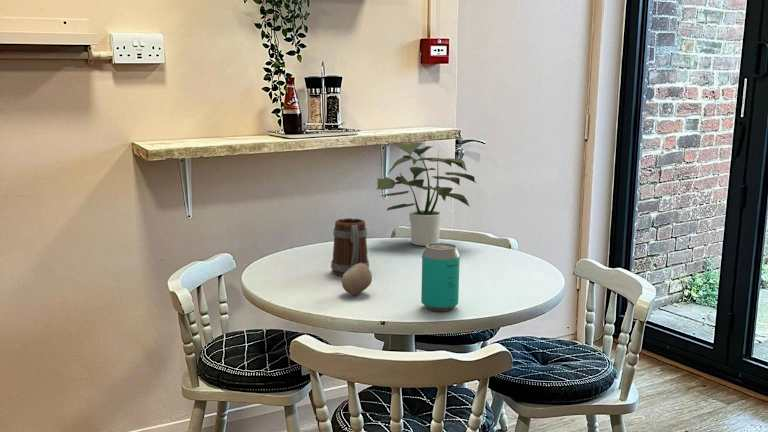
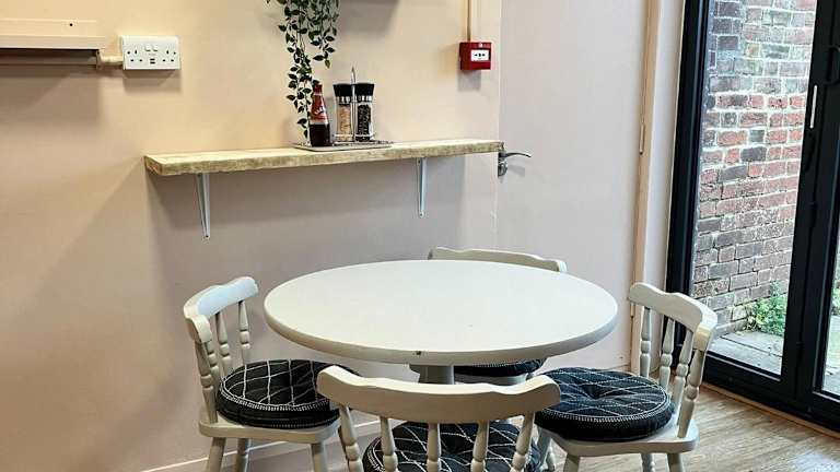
- fruit [341,263,373,296]
- beverage can [420,242,461,312]
- mug [330,217,370,277]
- potted plant [374,139,477,247]
